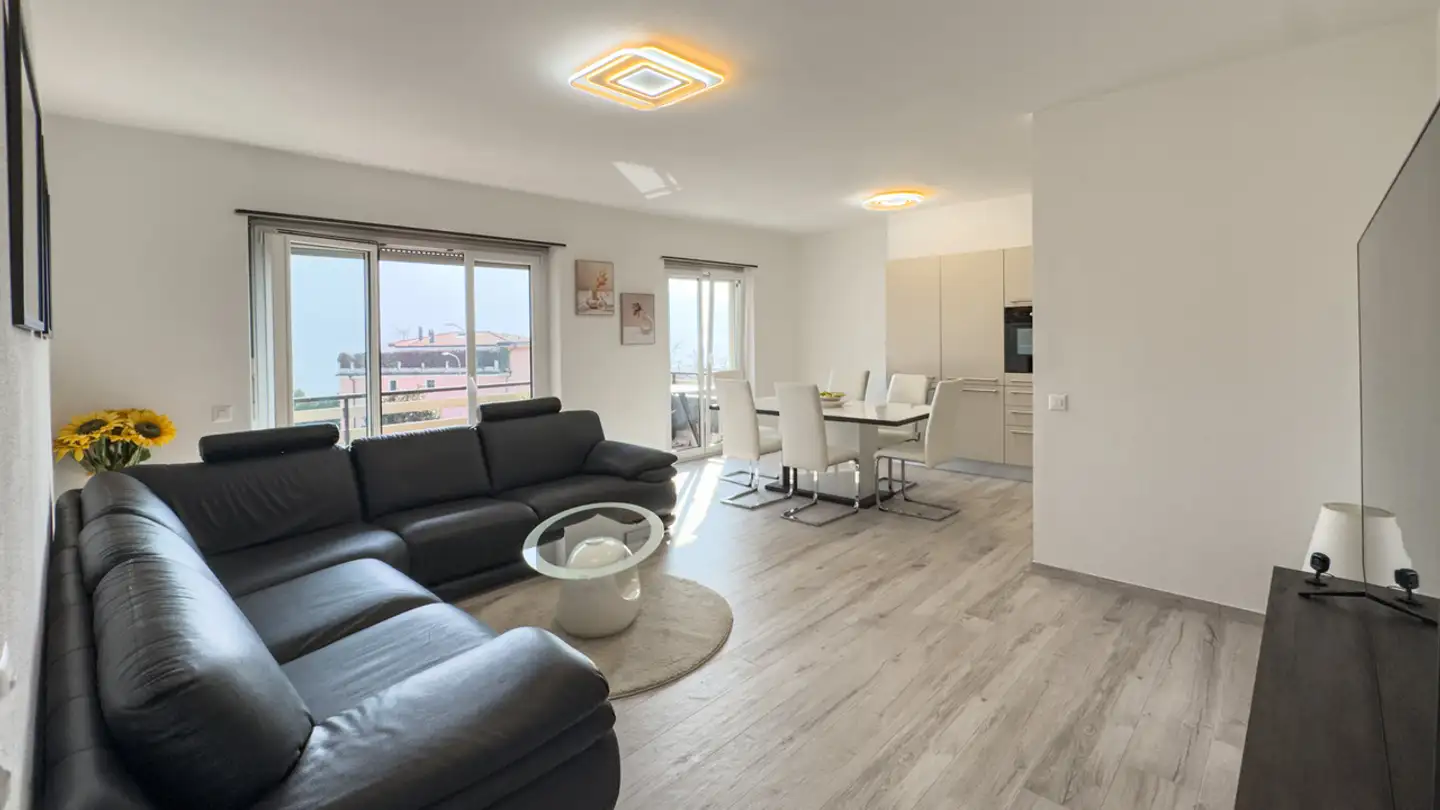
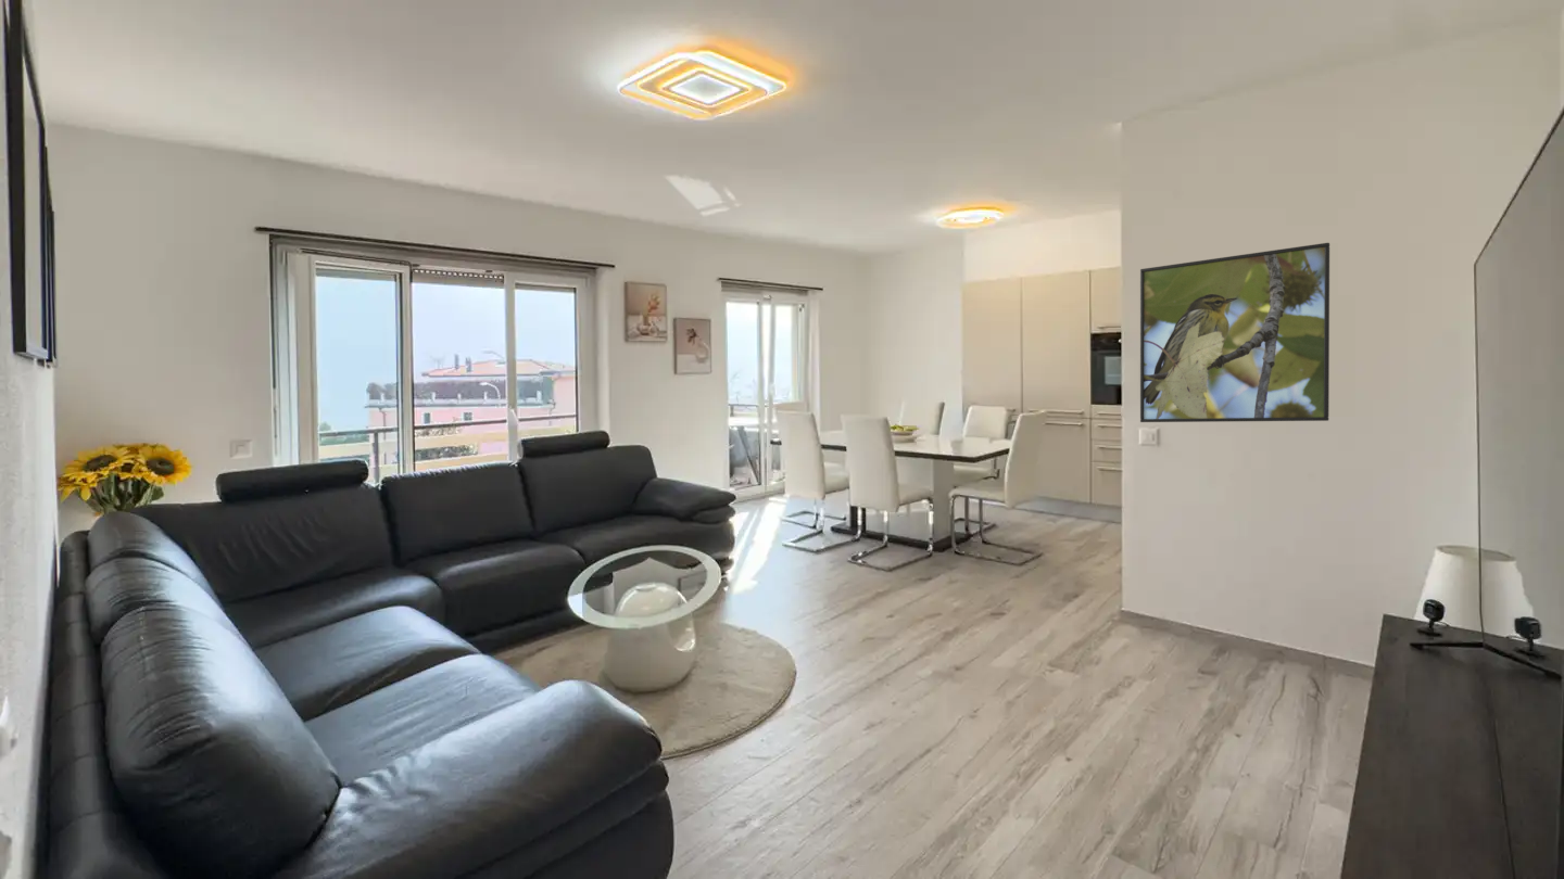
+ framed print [1139,242,1330,423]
